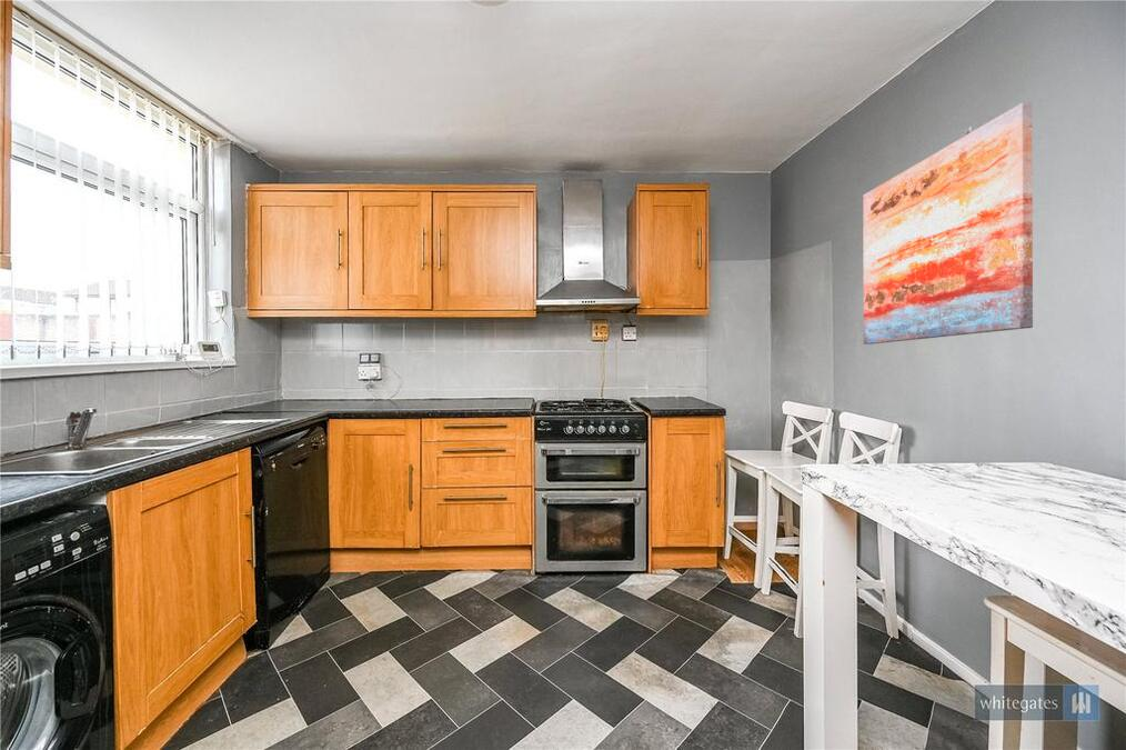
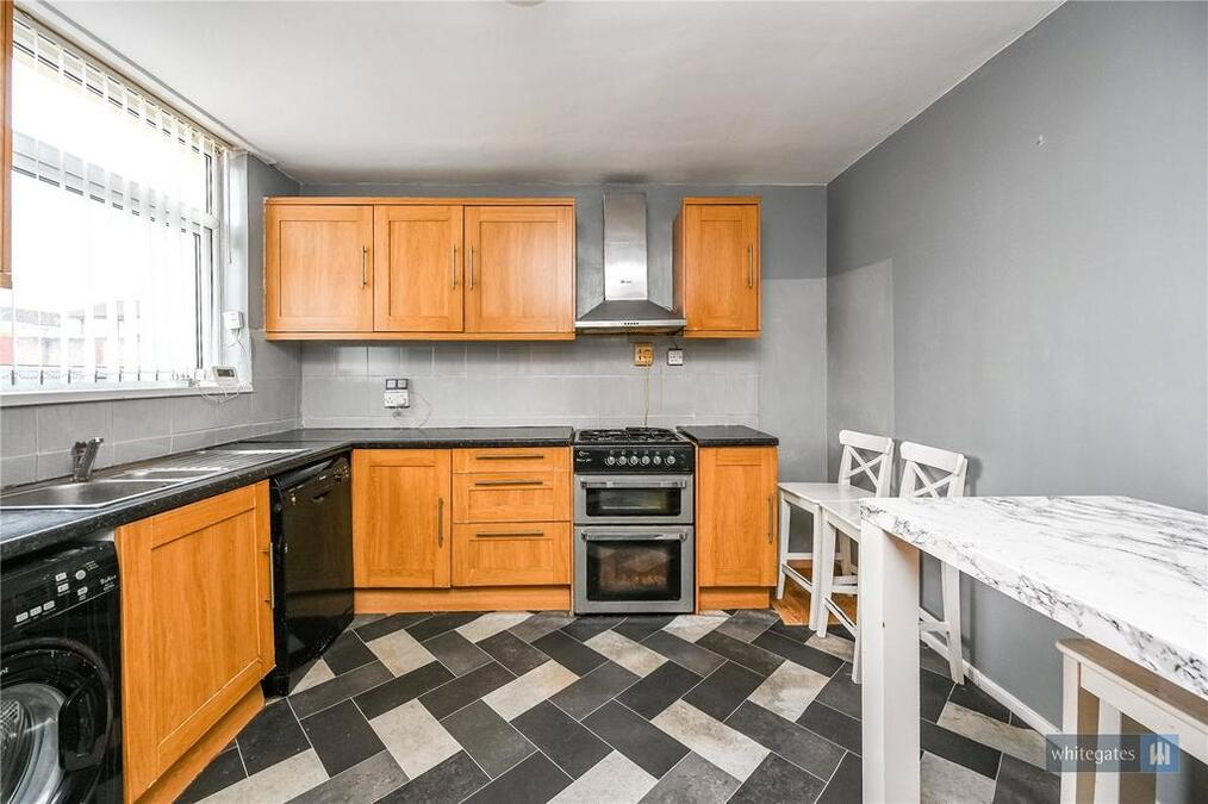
- wall art [862,102,1034,346]
